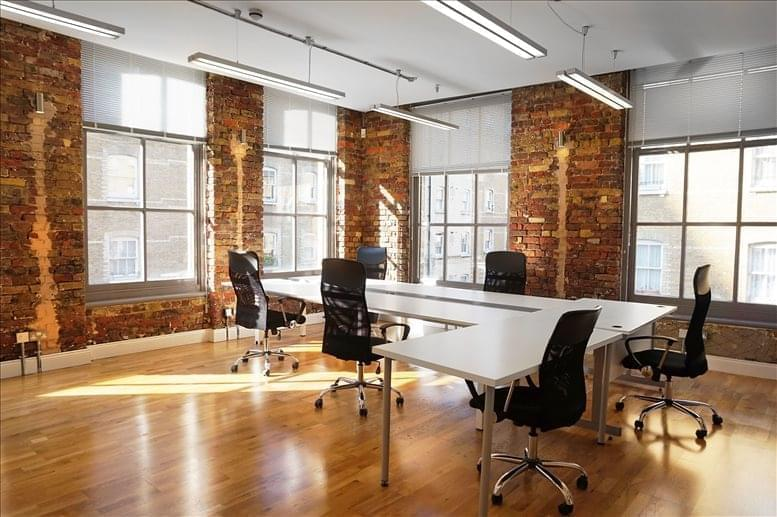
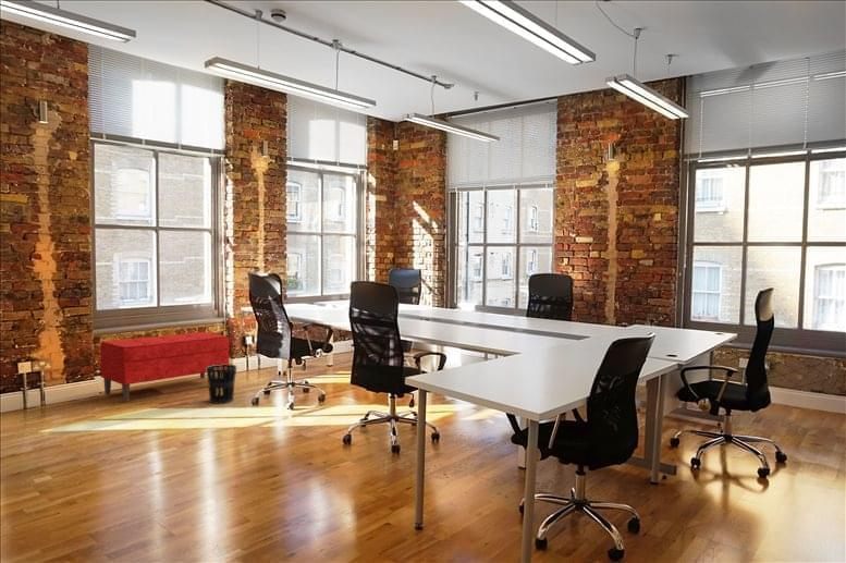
+ wastebasket [206,364,237,405]
+ bench [99,331,230,403]
